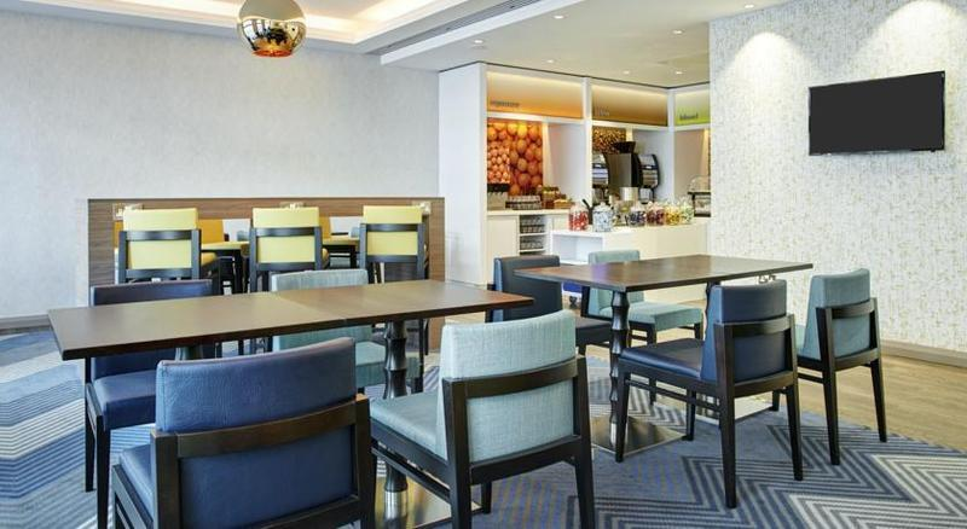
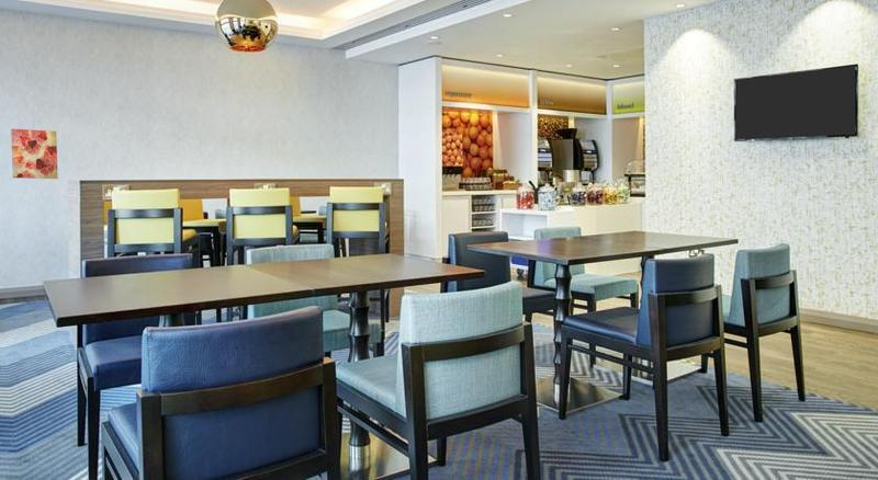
+ wall art [10,128,59,180]
